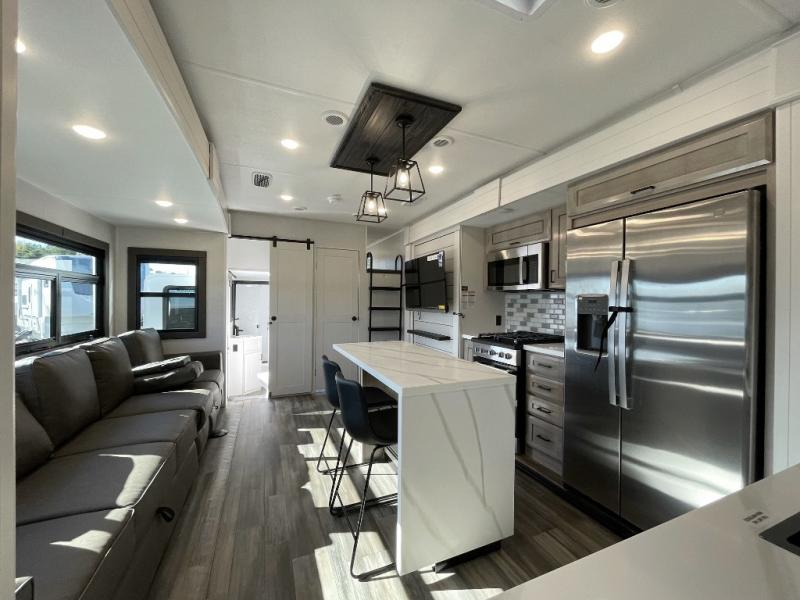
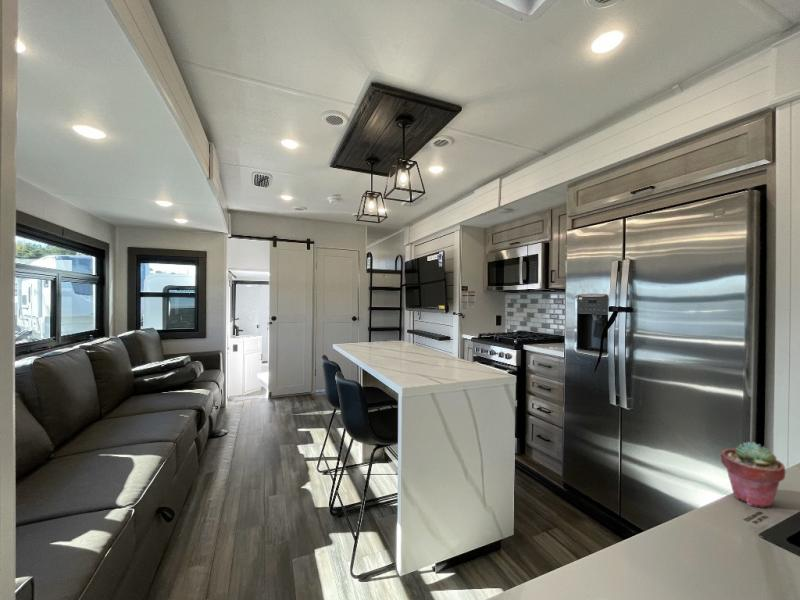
+ potted succulent [719,441,786,509]
